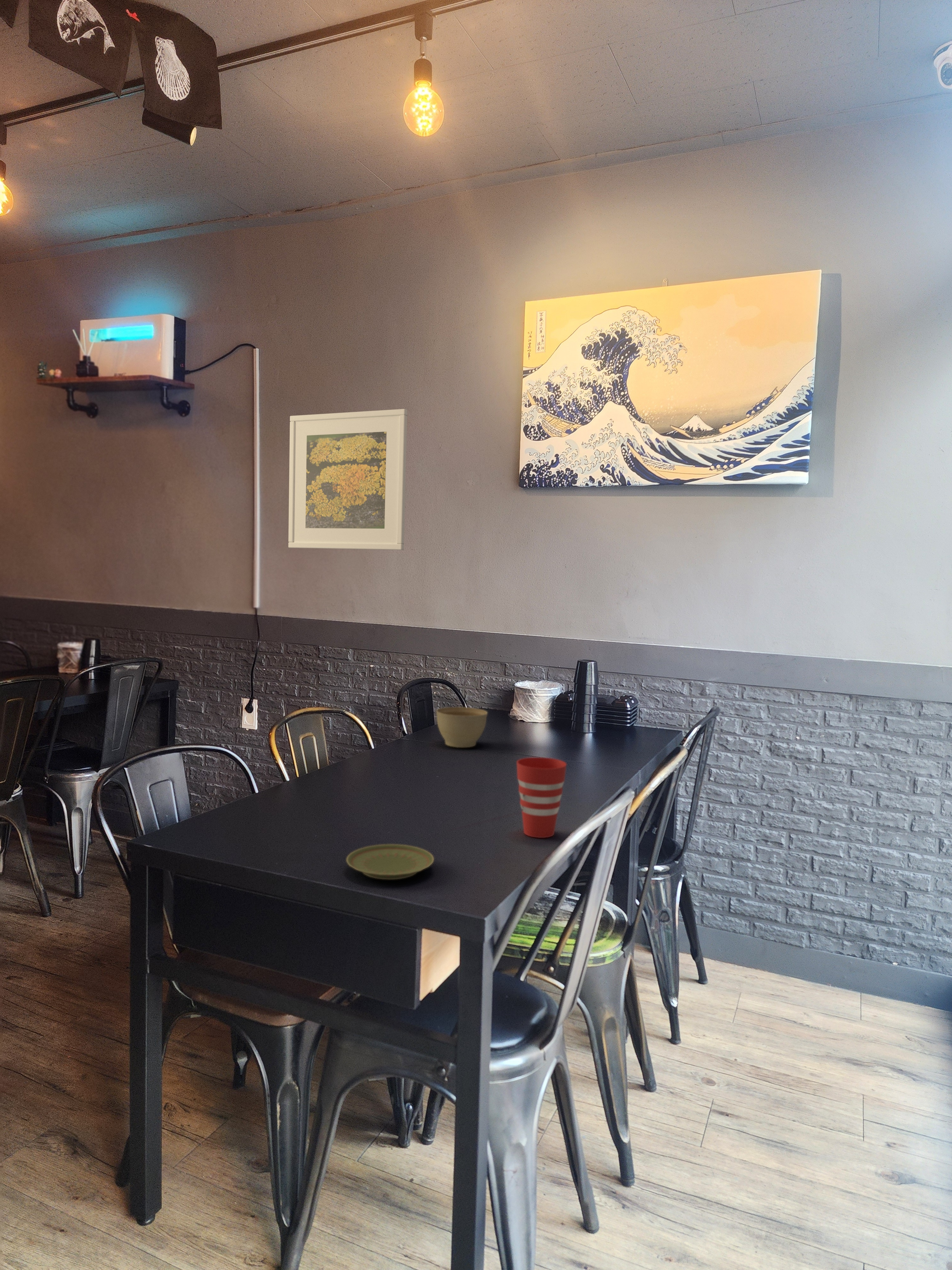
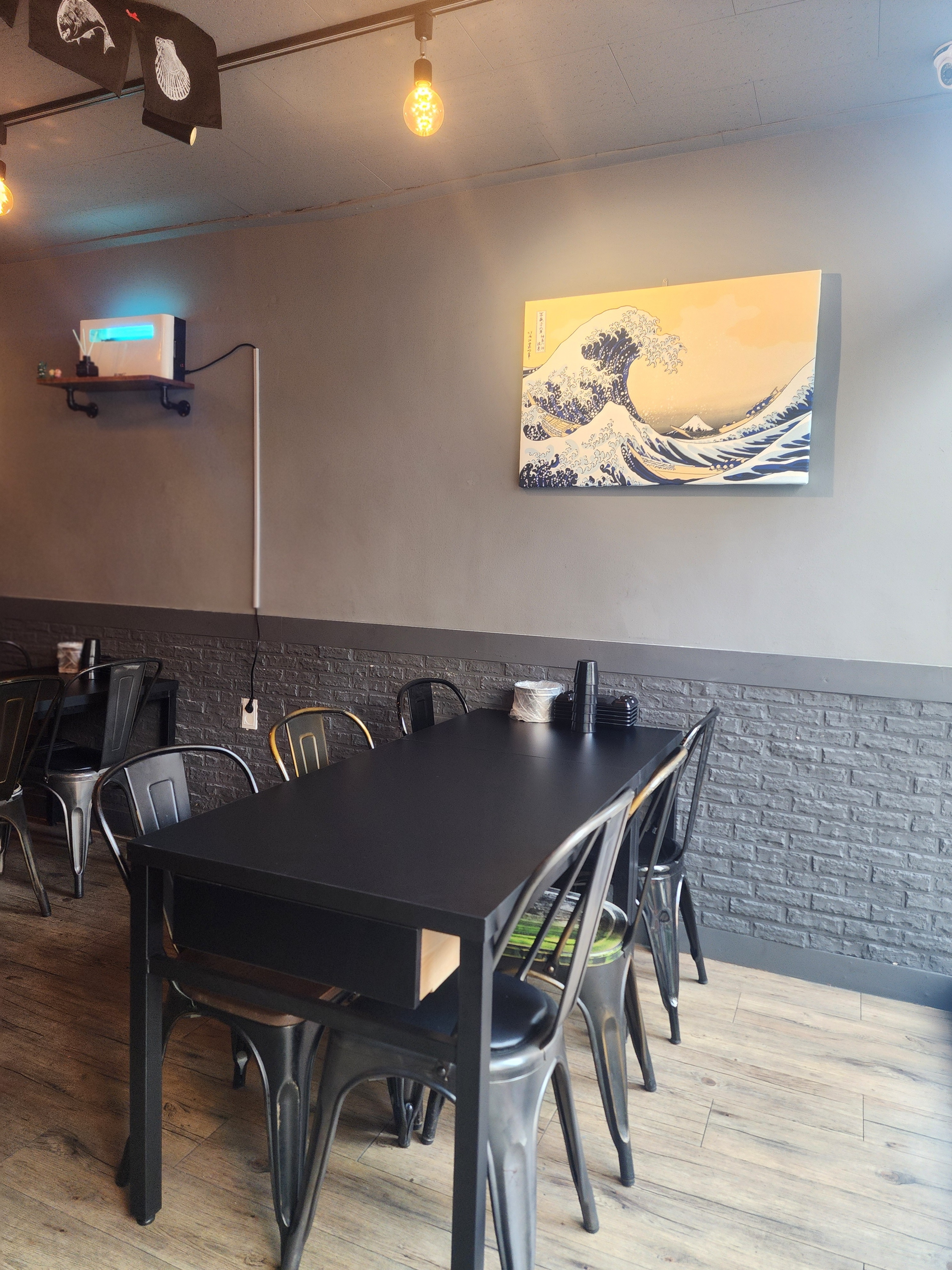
- plate [346,844,434,880]
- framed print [288,409,407,550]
- cup [516,757,567,838]
- planter bowl [436,707,488,748]
